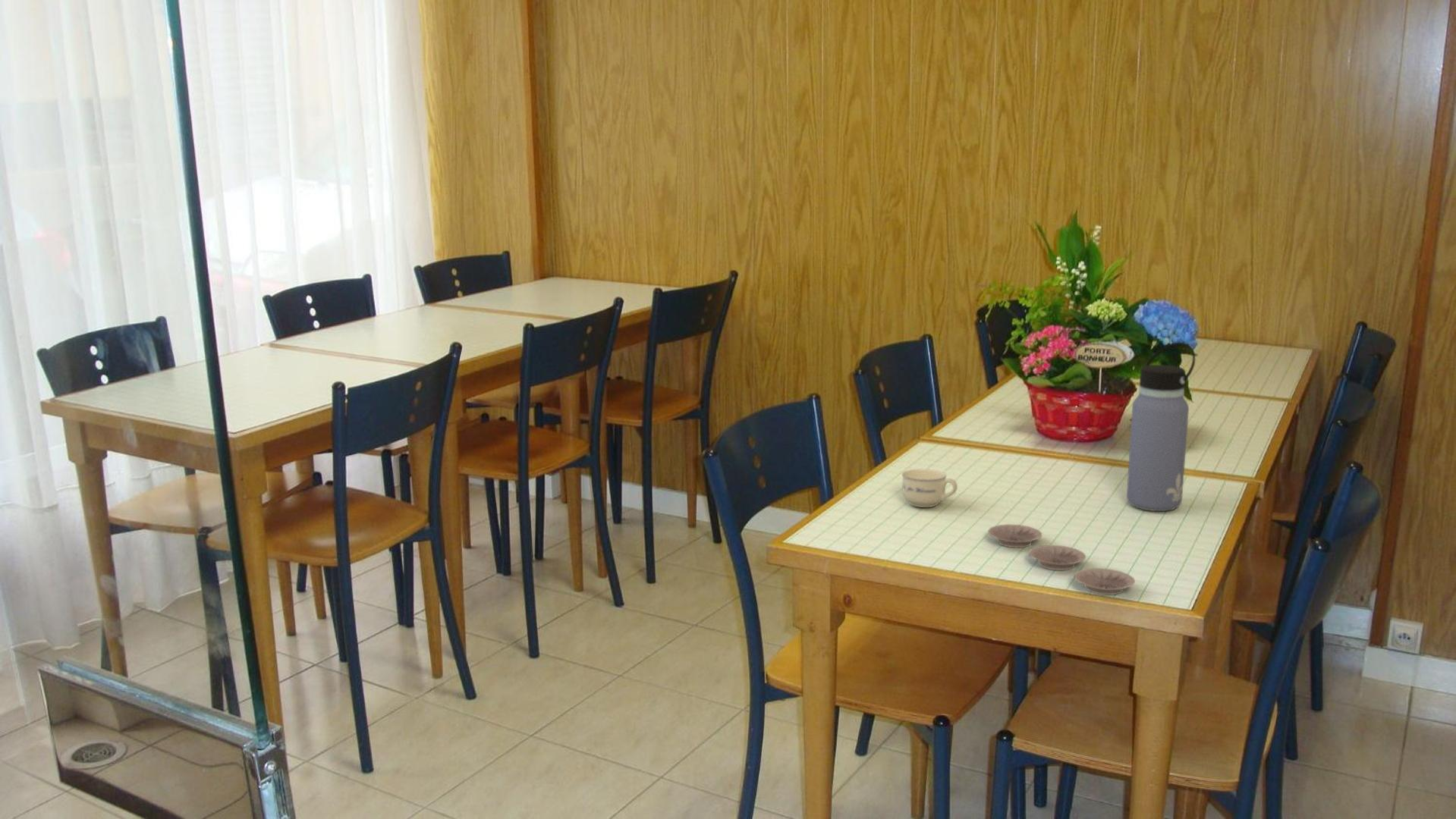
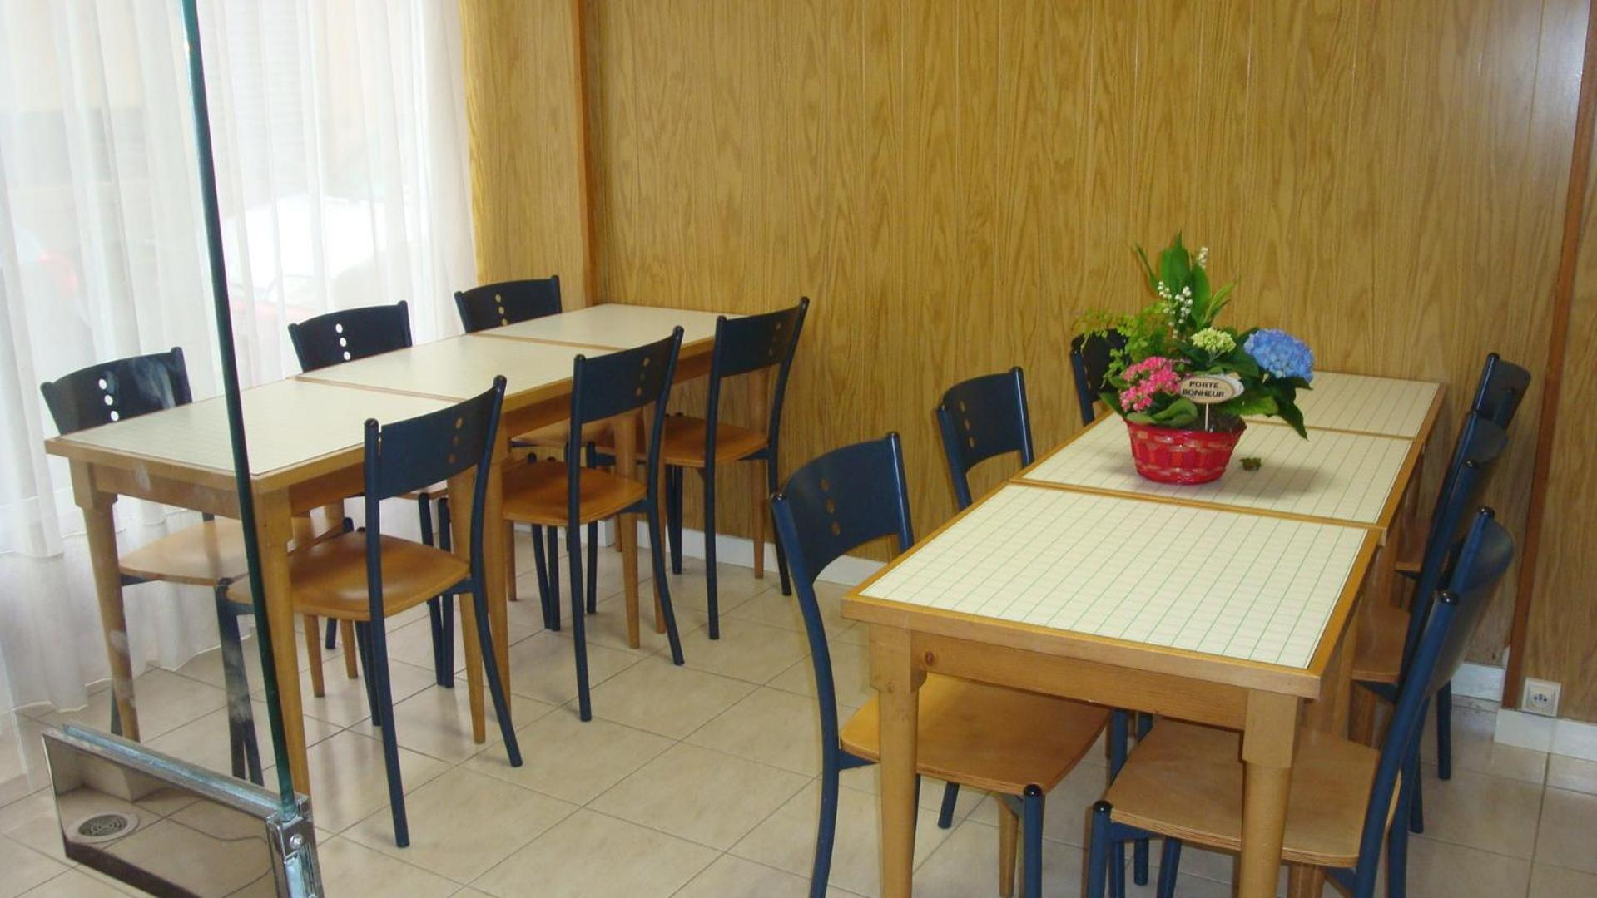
- water bottle [1126,342,1196,512]
- cup [901,469,958,508]
- plate [987,523,1136,595]
